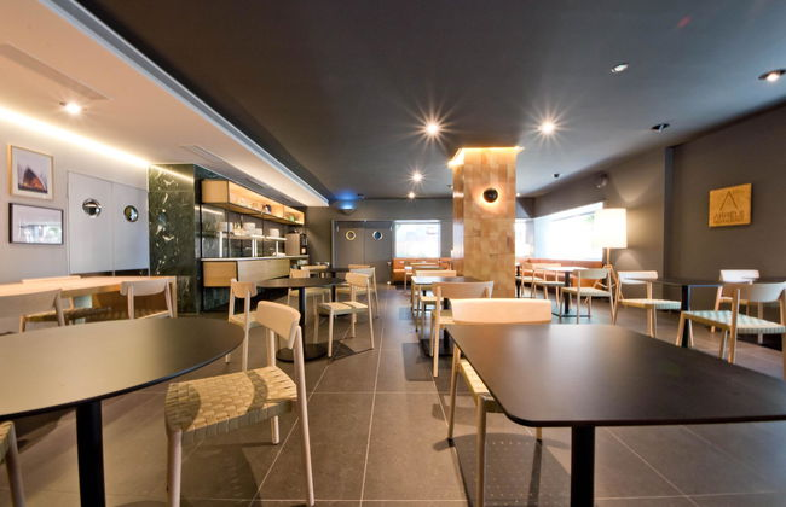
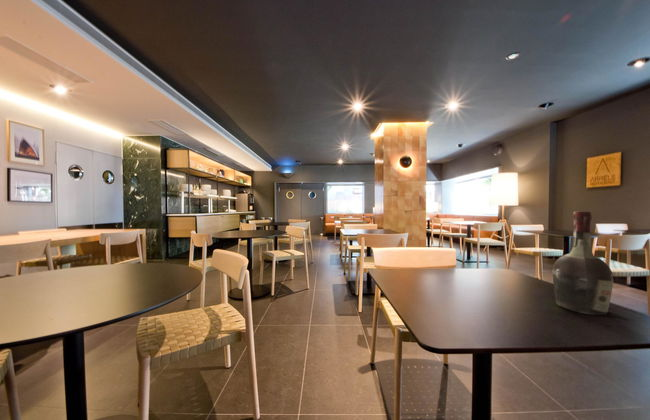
+ cognac bottle [551,211,614,316]
